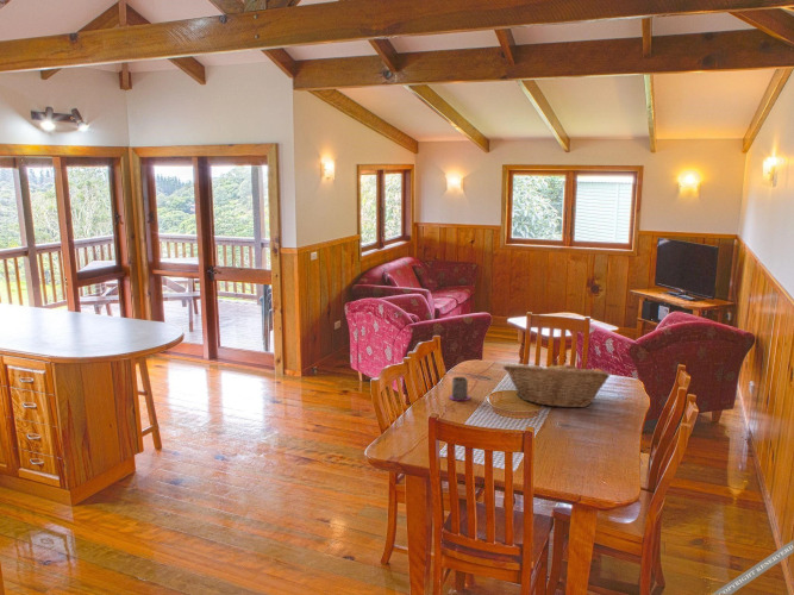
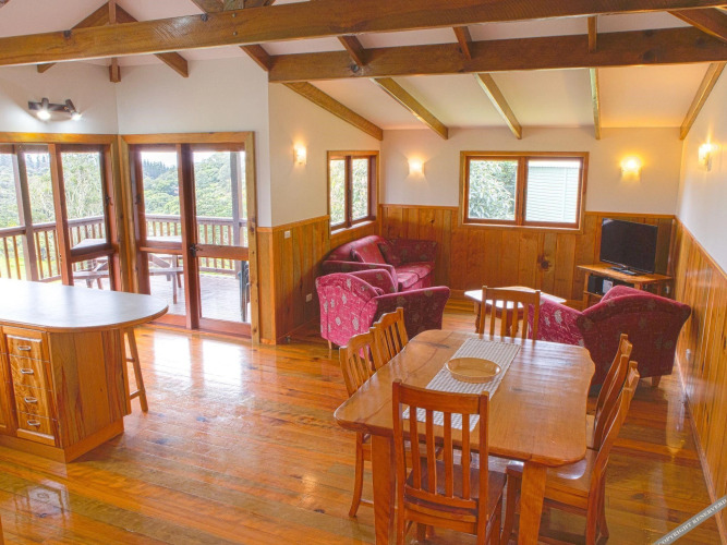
- fruit basket [502,358,611,408]
- mug [448,376,471,402]
